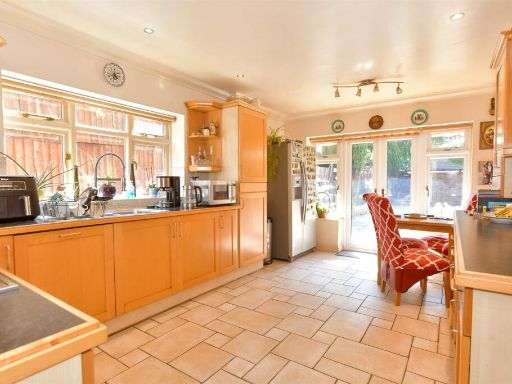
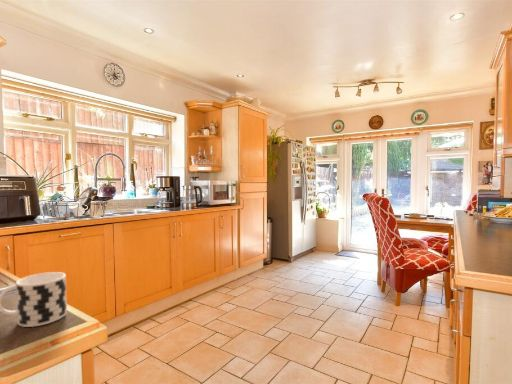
+ cup [0,271,68,328]
